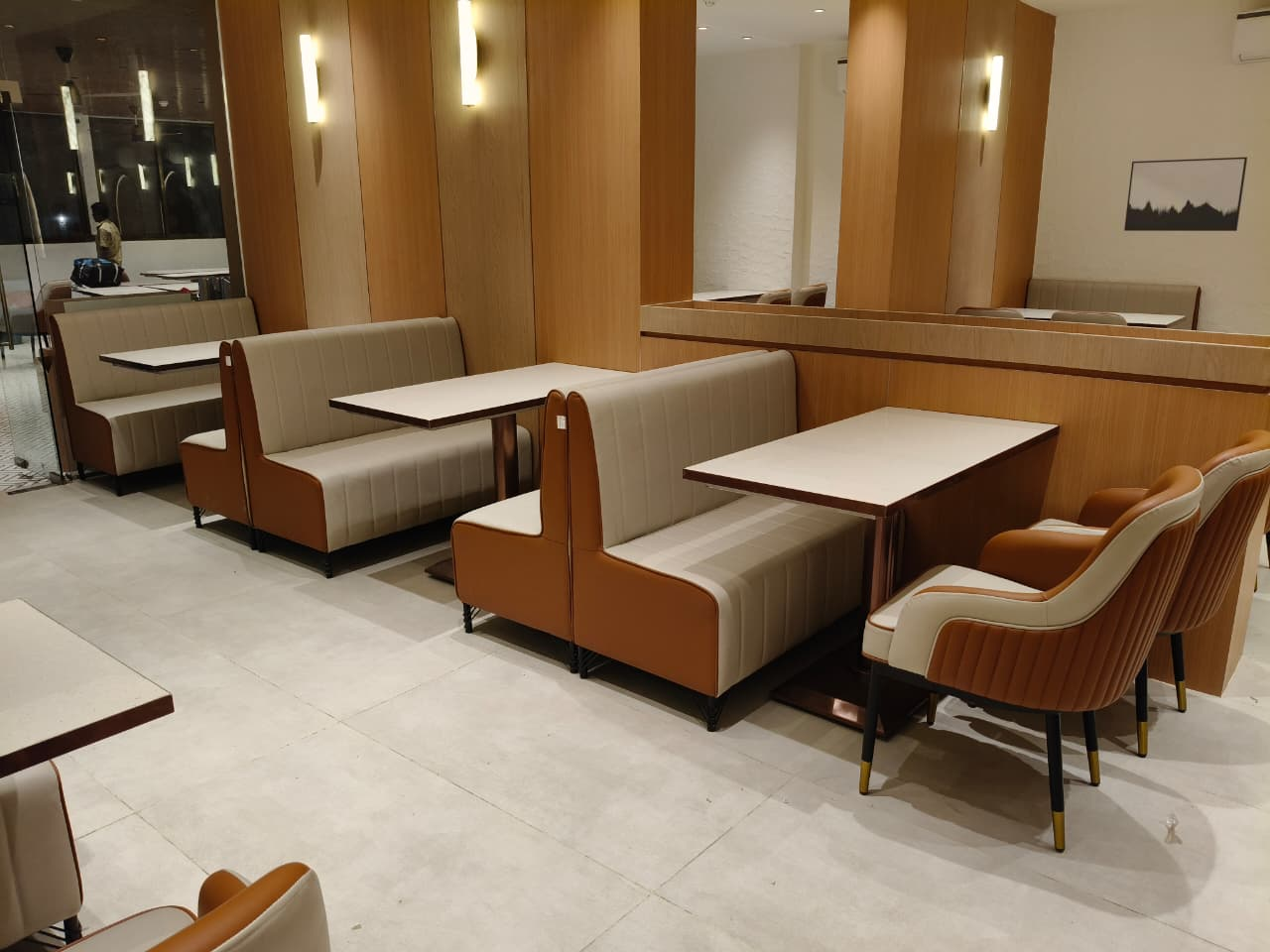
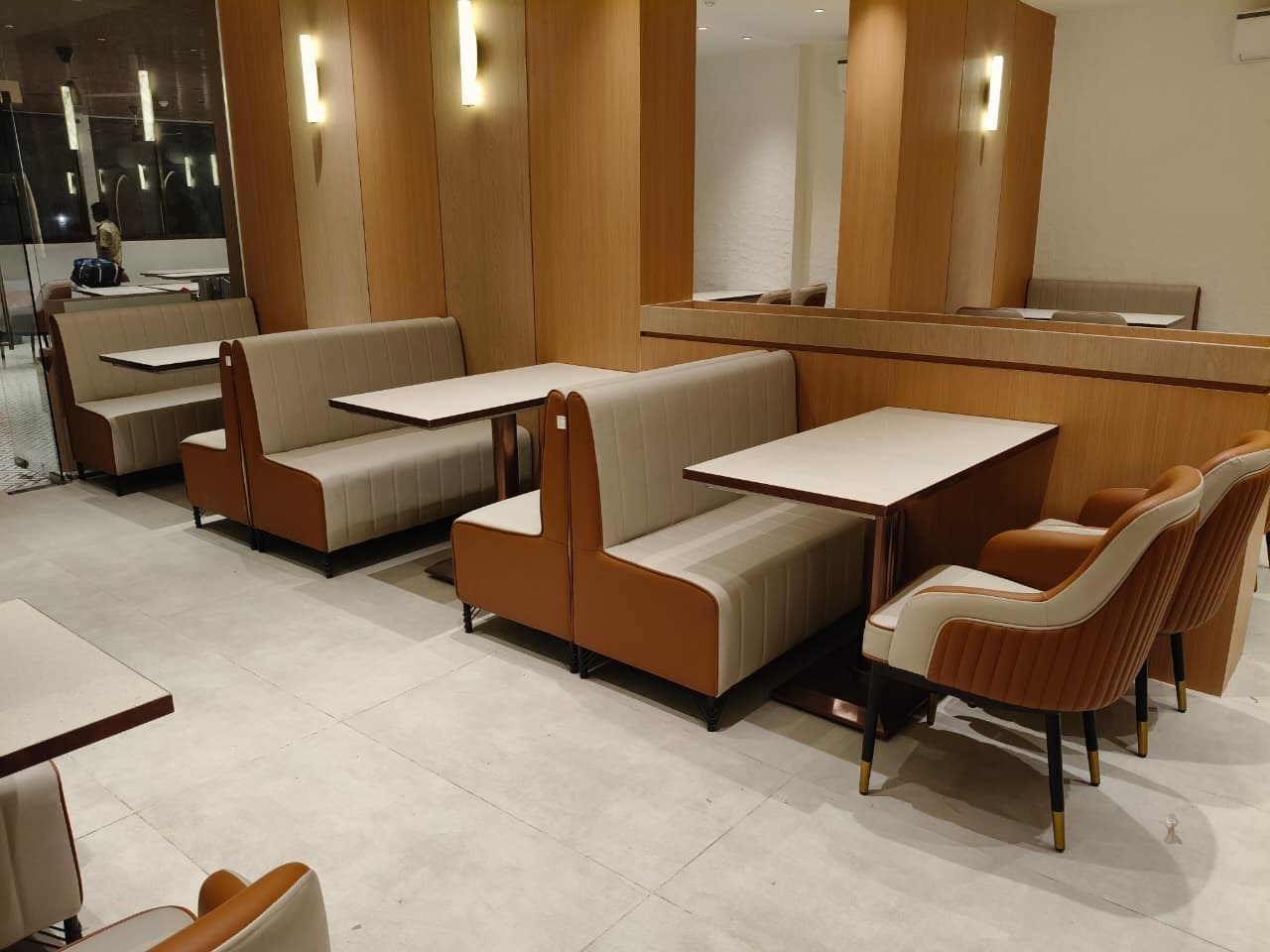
- wall art [1123,156,1248,232]
